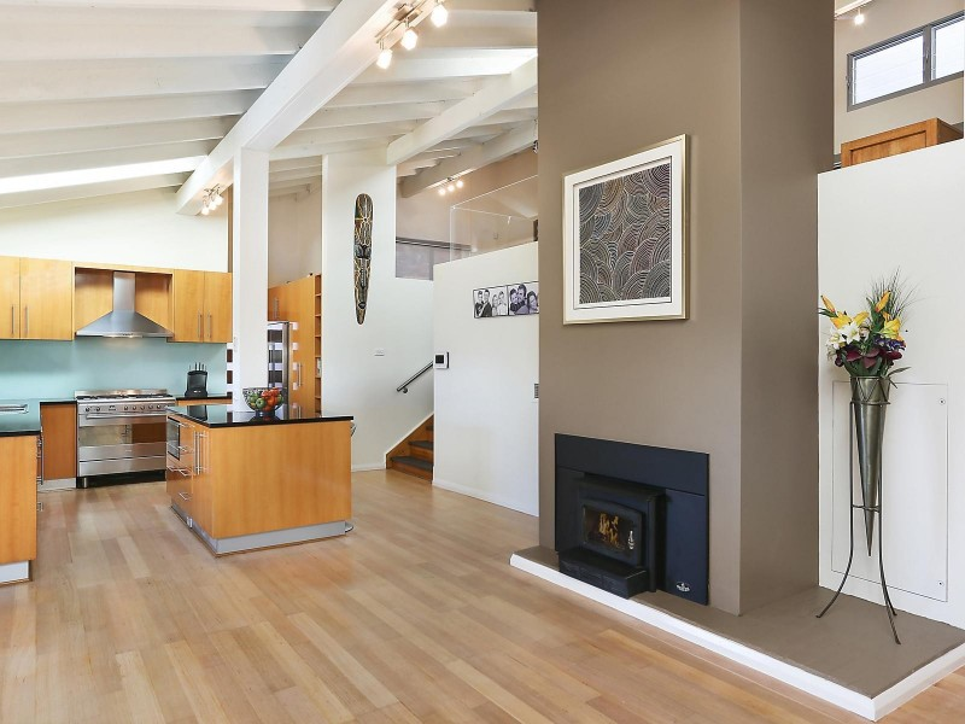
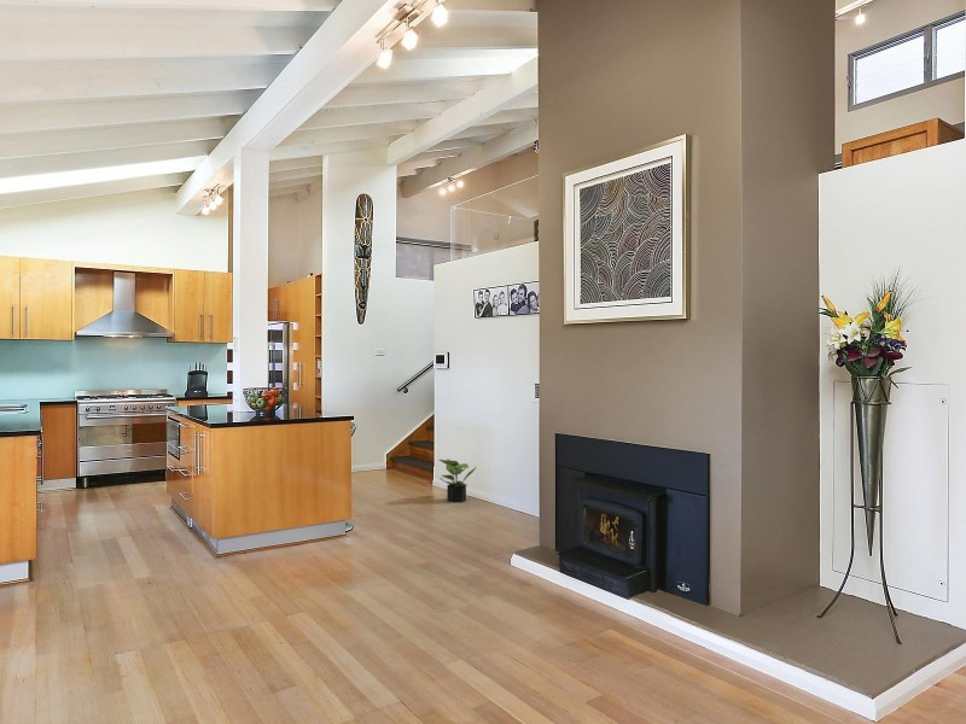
+ potted plant [438,457,477,503]
